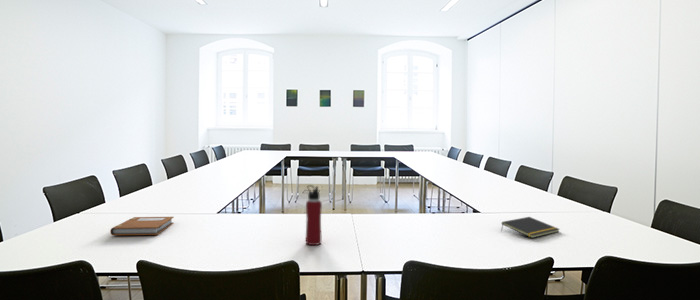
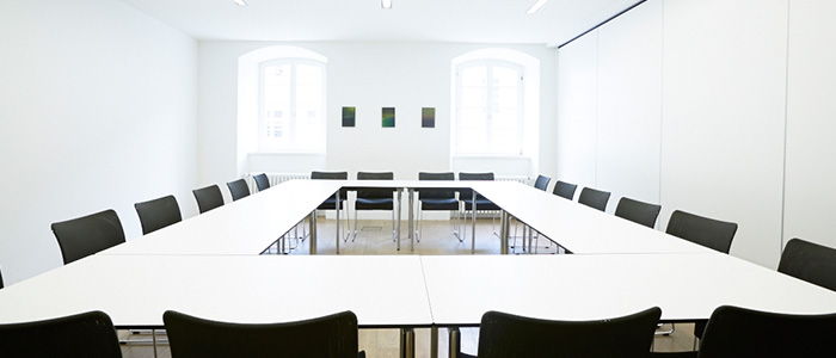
- notepad [500,216,560,239]
- notebook [109,216,175,236]
- water bottle [305,184,323,246]
